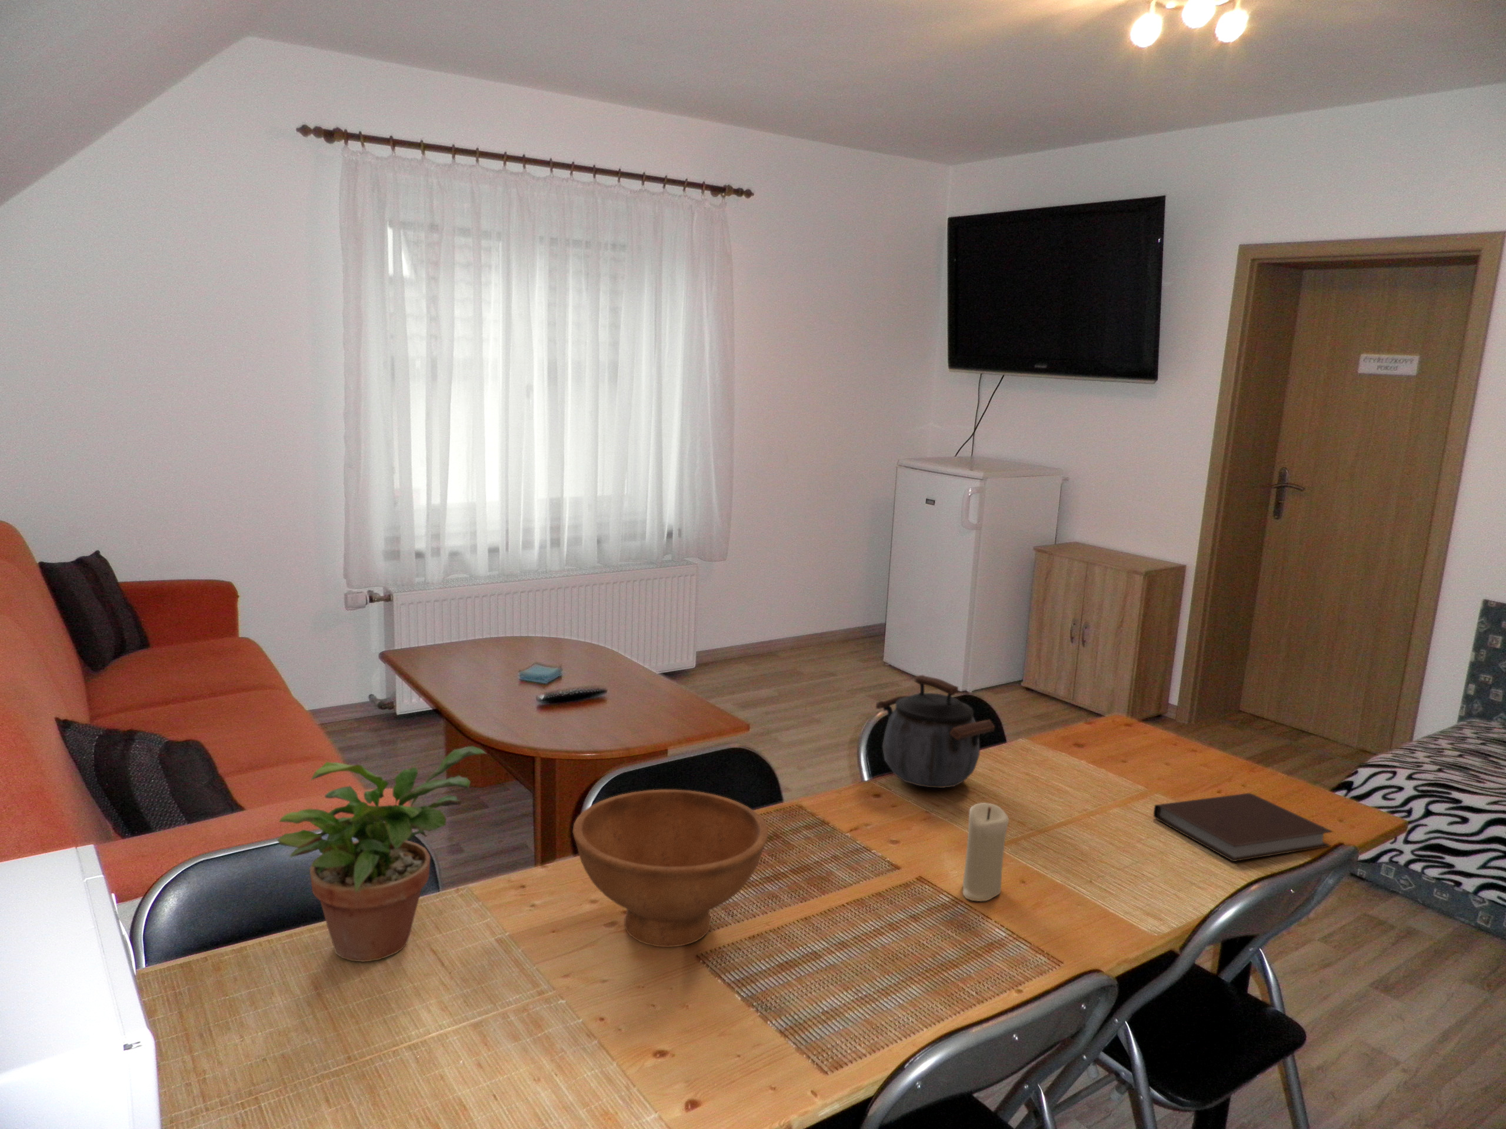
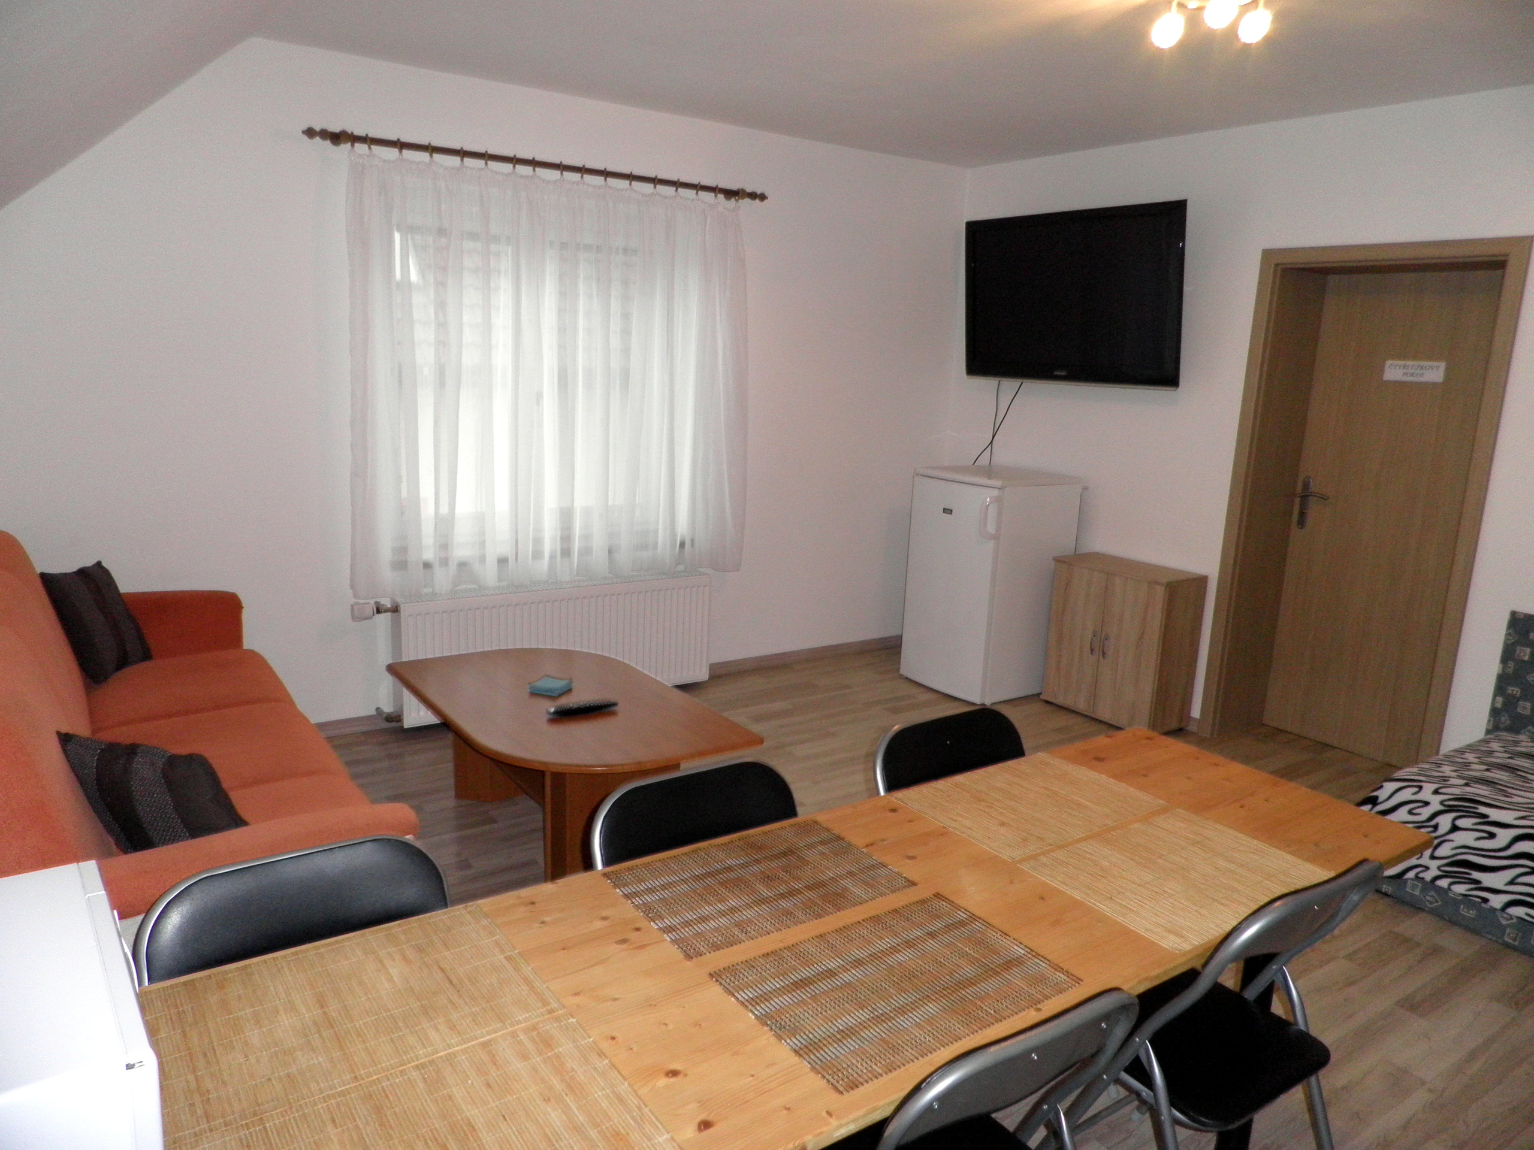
- kettle [875,675,995,789]
- candle [962,802,1009,902]
- notebook [1153,792,1334,862]
- potted plant [276,745,486,963]
- bowl [573,789,768,948]
